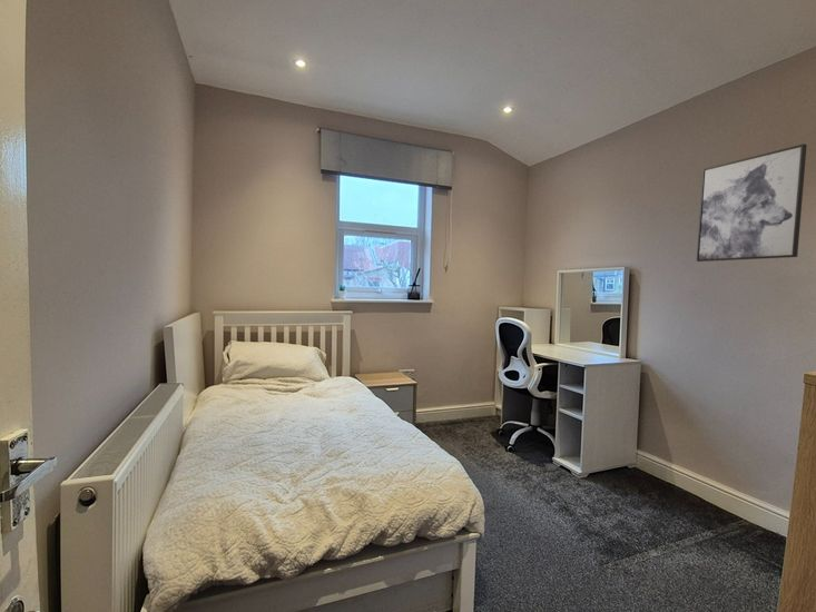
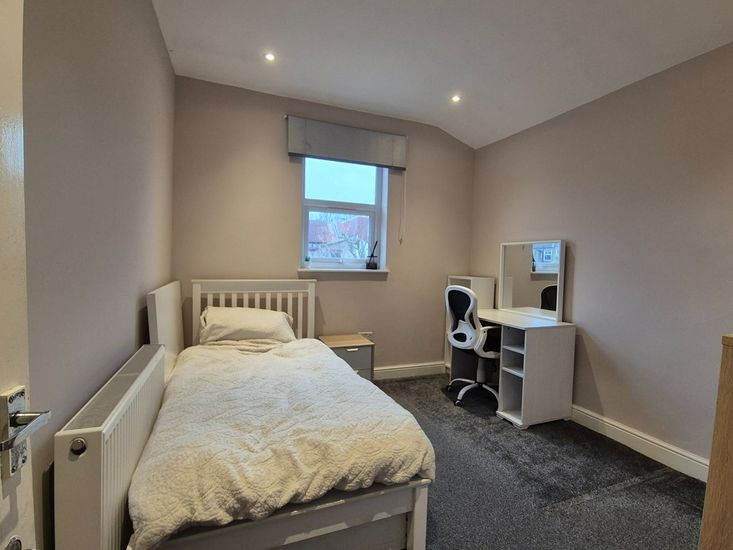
- wall art [696,142,808,263]
